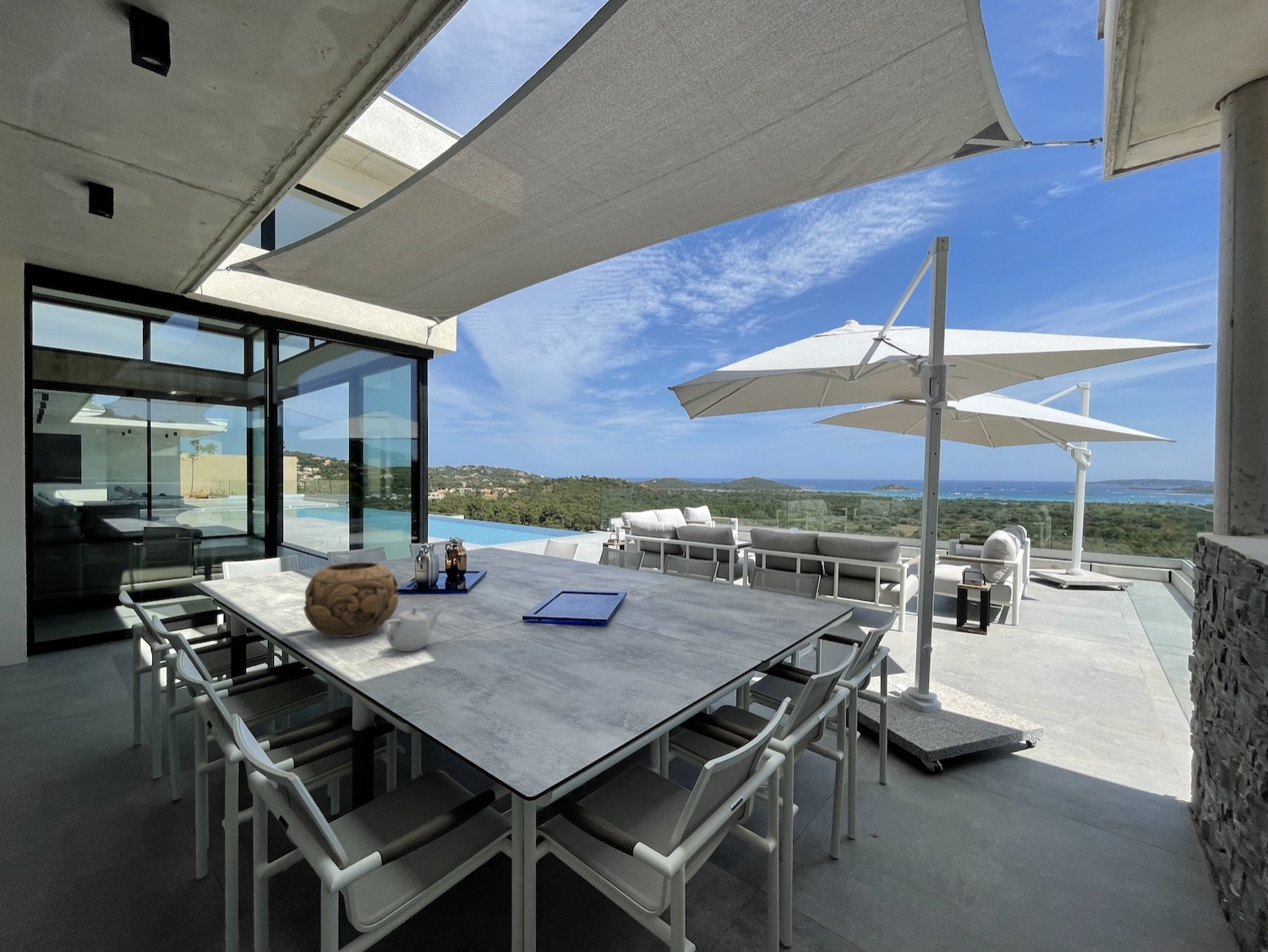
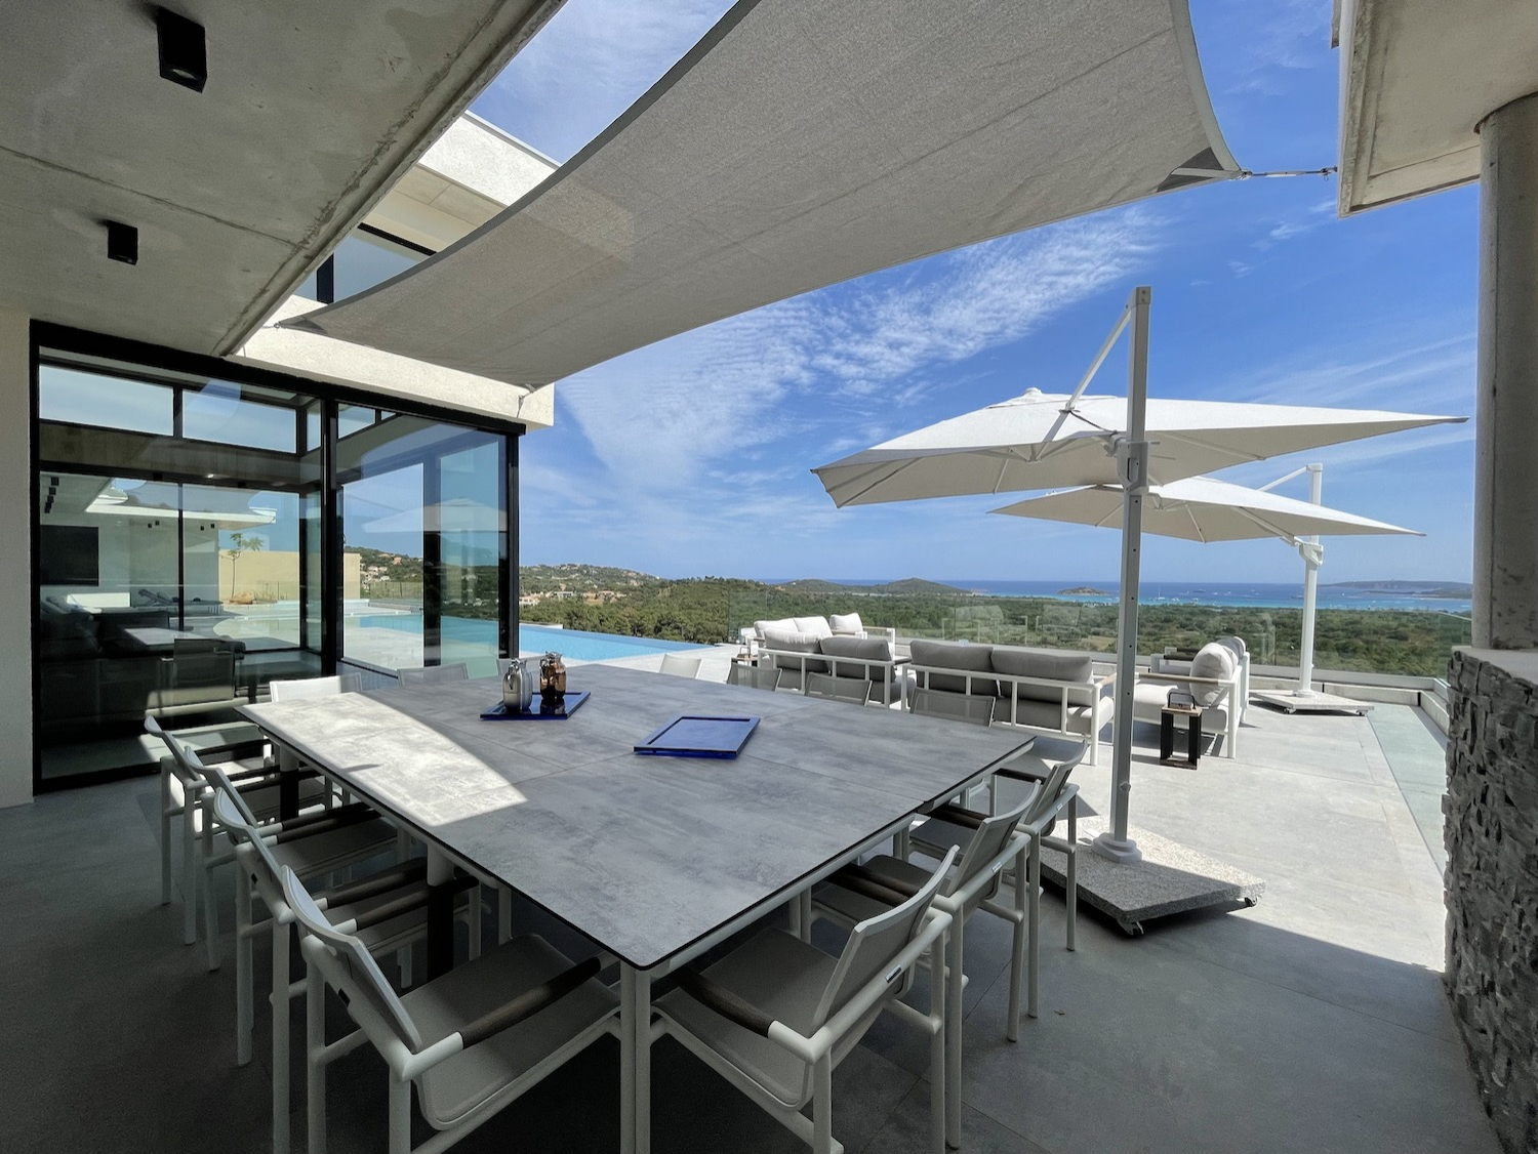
- decorative bowl [303,561,399,638]
- teapot [382,605,443,652]
